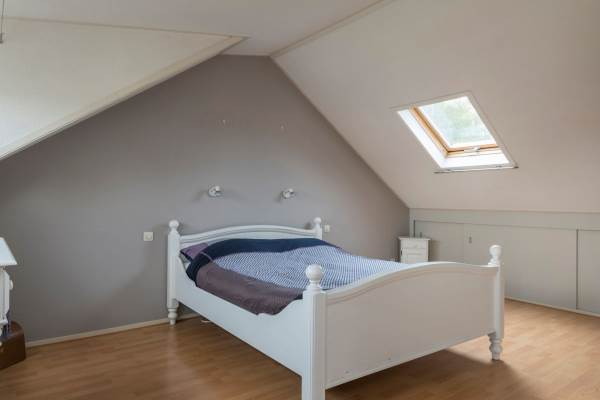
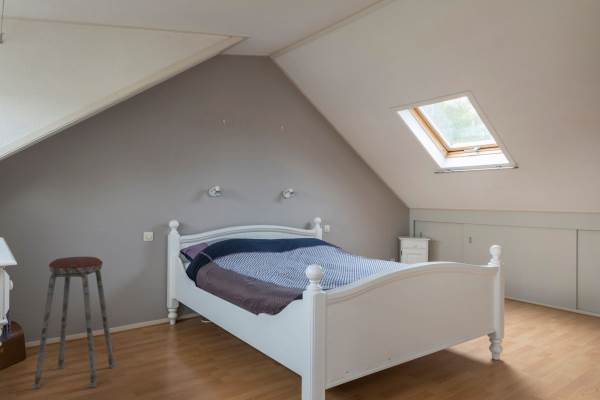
+ music stool [33,256,116,390]
